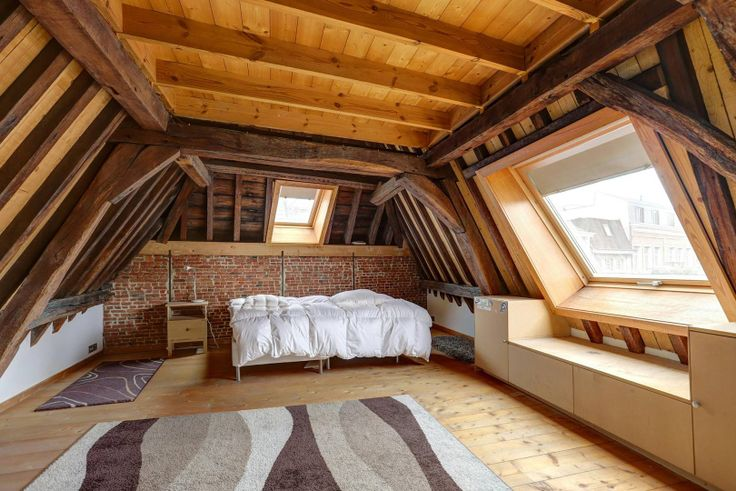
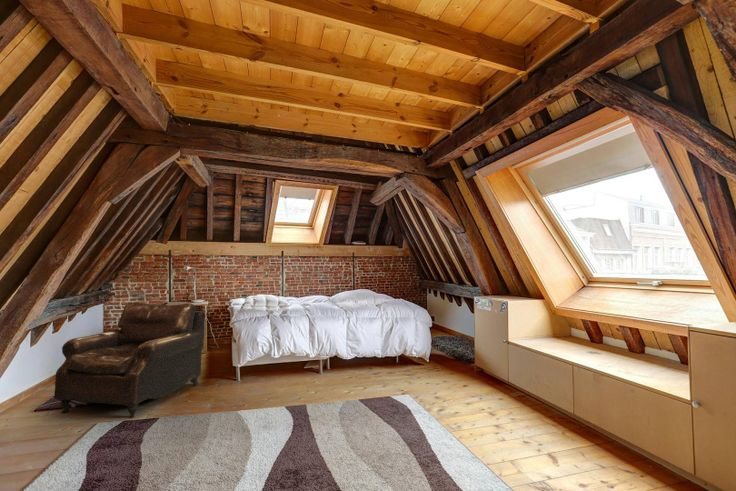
+ leather [53,301,206,419]
